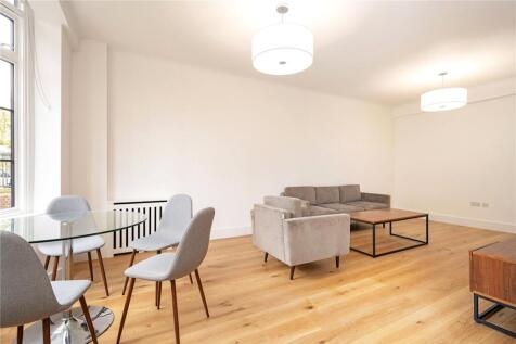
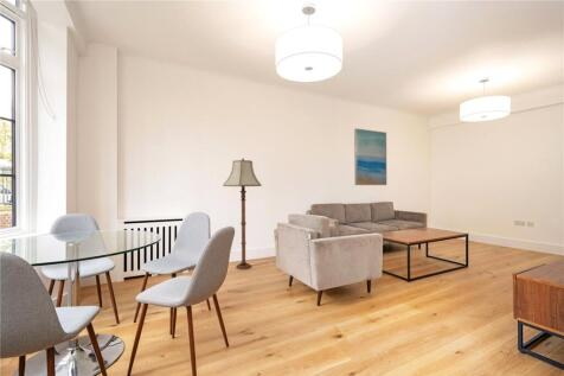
+ floor lamp [222,157,263,270]
+ wall art [353,127,387,186]
